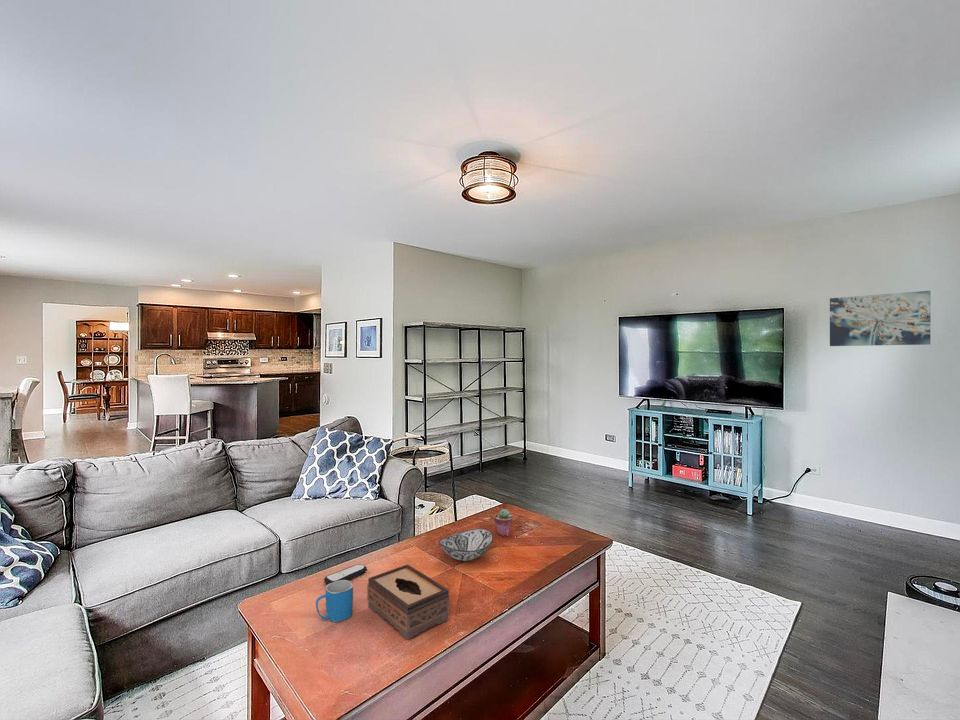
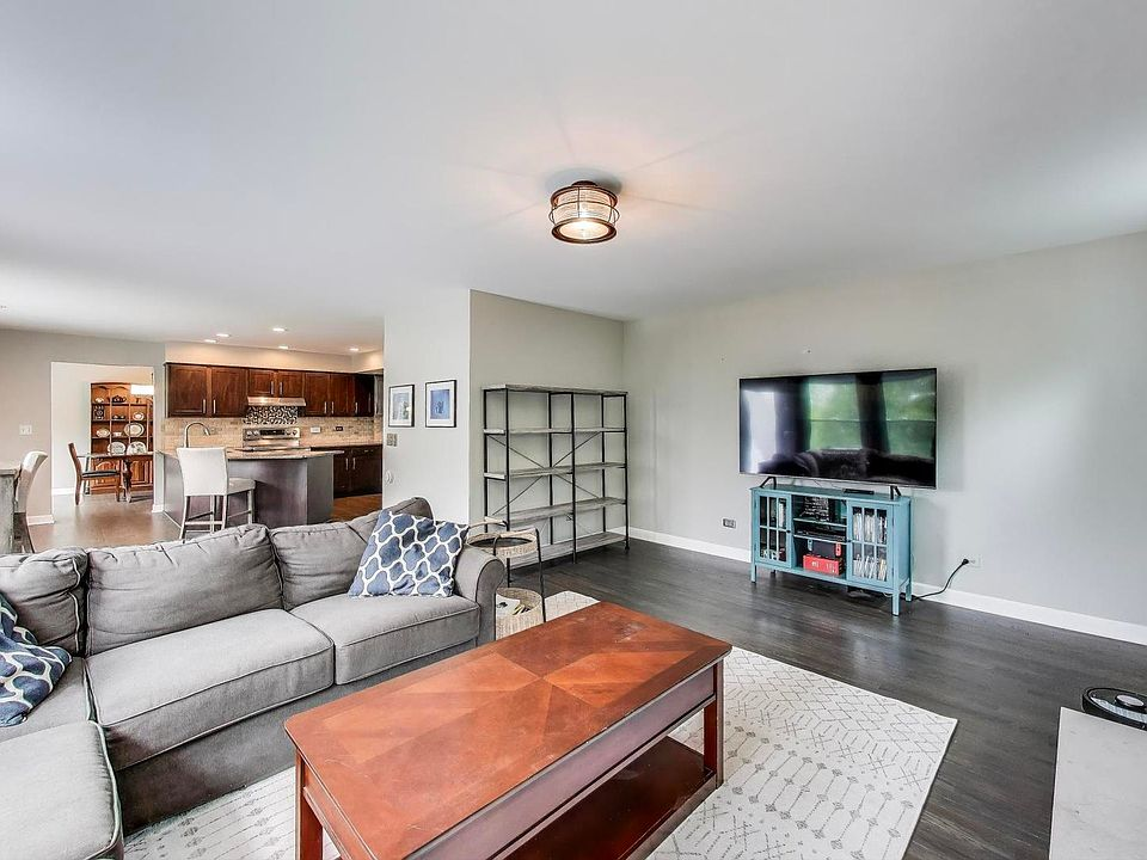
- decorative bowl [438,528,494,562]
- tissue box [366,564,451,641]
- mug [315,580,354,623]
- wall art [829,290,932,347]
- remote control [323,563,368,585]
- potted succulent [493,508,514,537]
